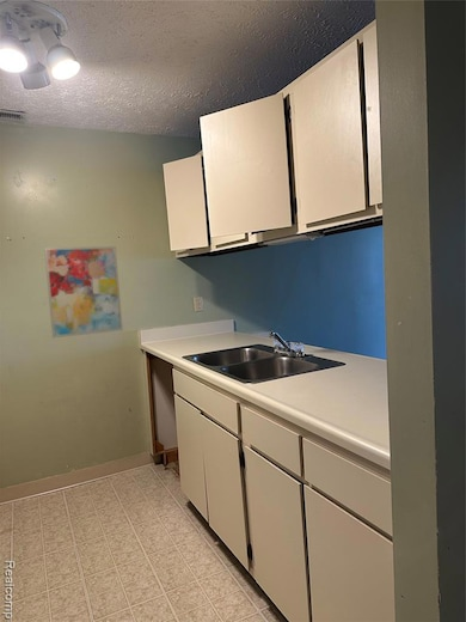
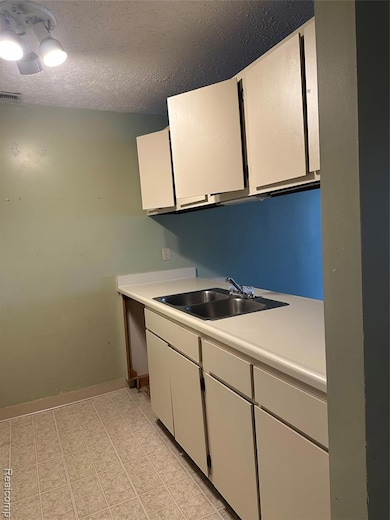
- wall art [43,245,124,340]
